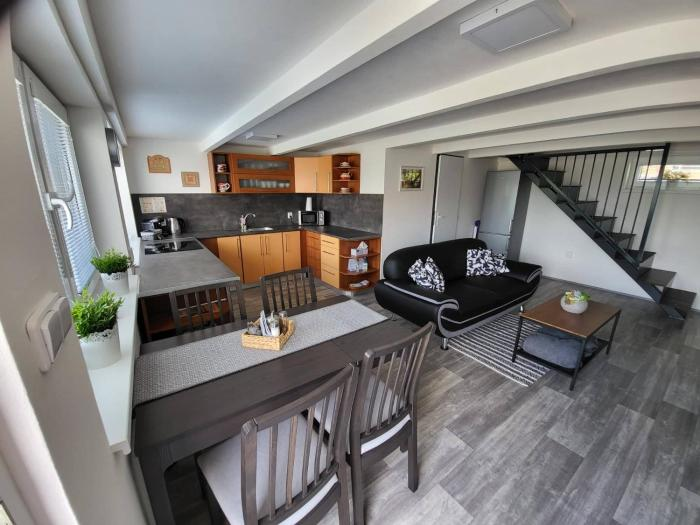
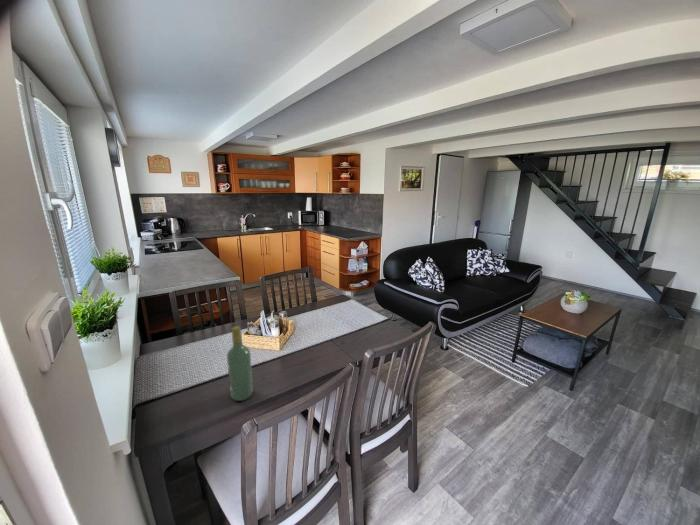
+ wine bottle [226,325,254,402]
